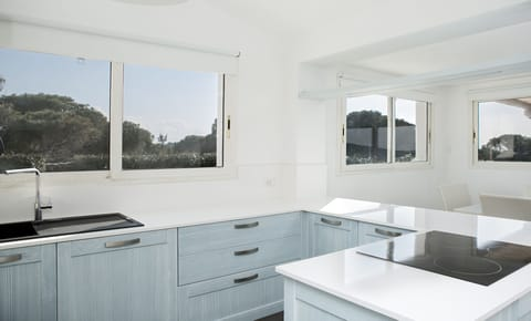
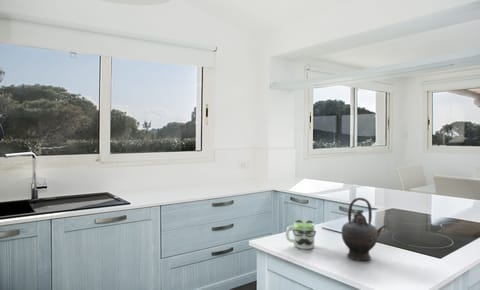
+ mug [285,219,317,250]
+ teapot [341,197,387,261]
